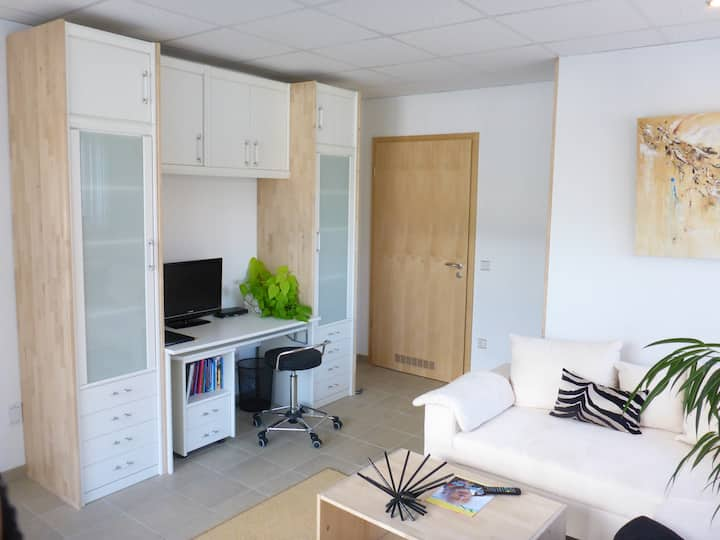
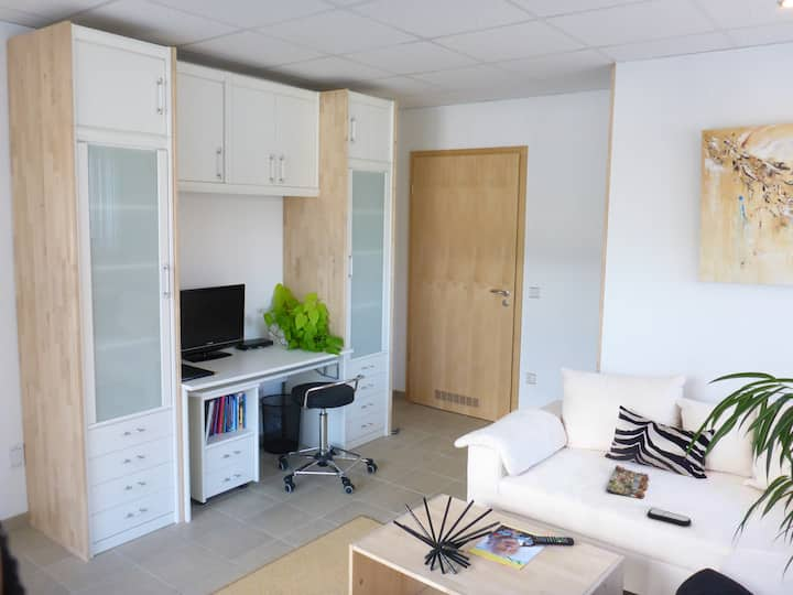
+ magazine [606,464,650,499]
+ remote control [647,507,693,527]
